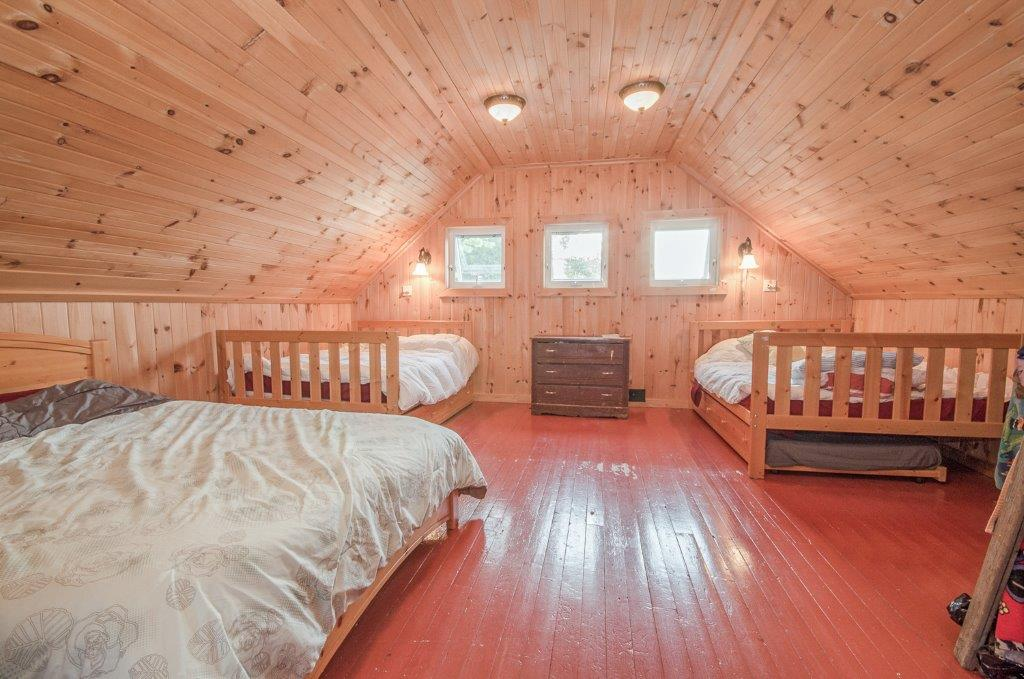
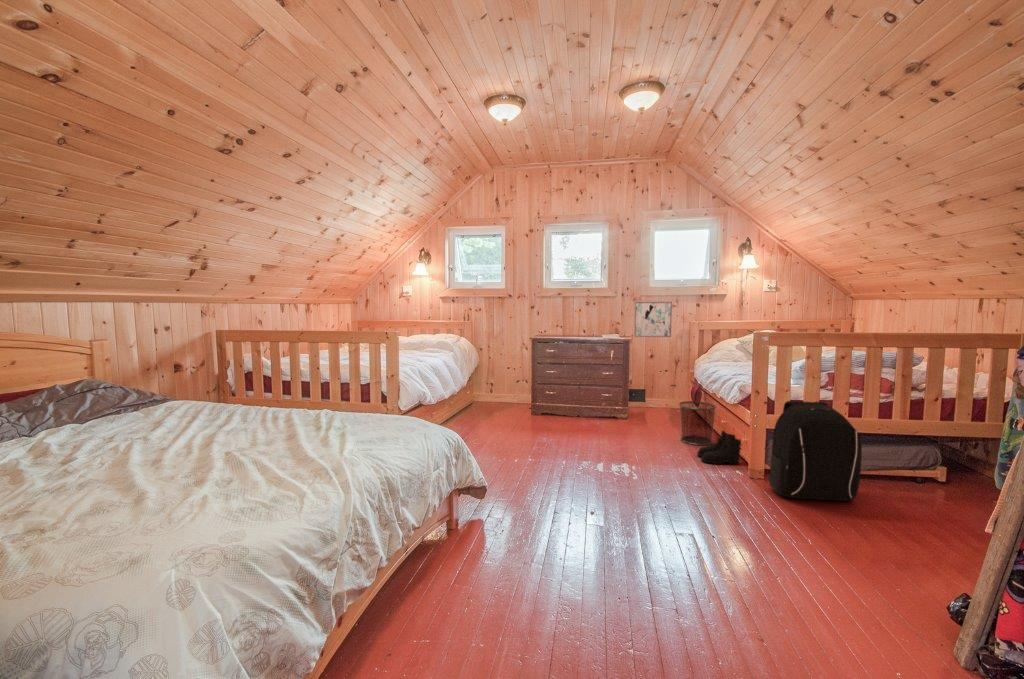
+ waste bin [678,400,717,446]
+ wall art [633,301,673,338]
+ backpack [767,400,863,502]
+ boots [696,429,743,465]
